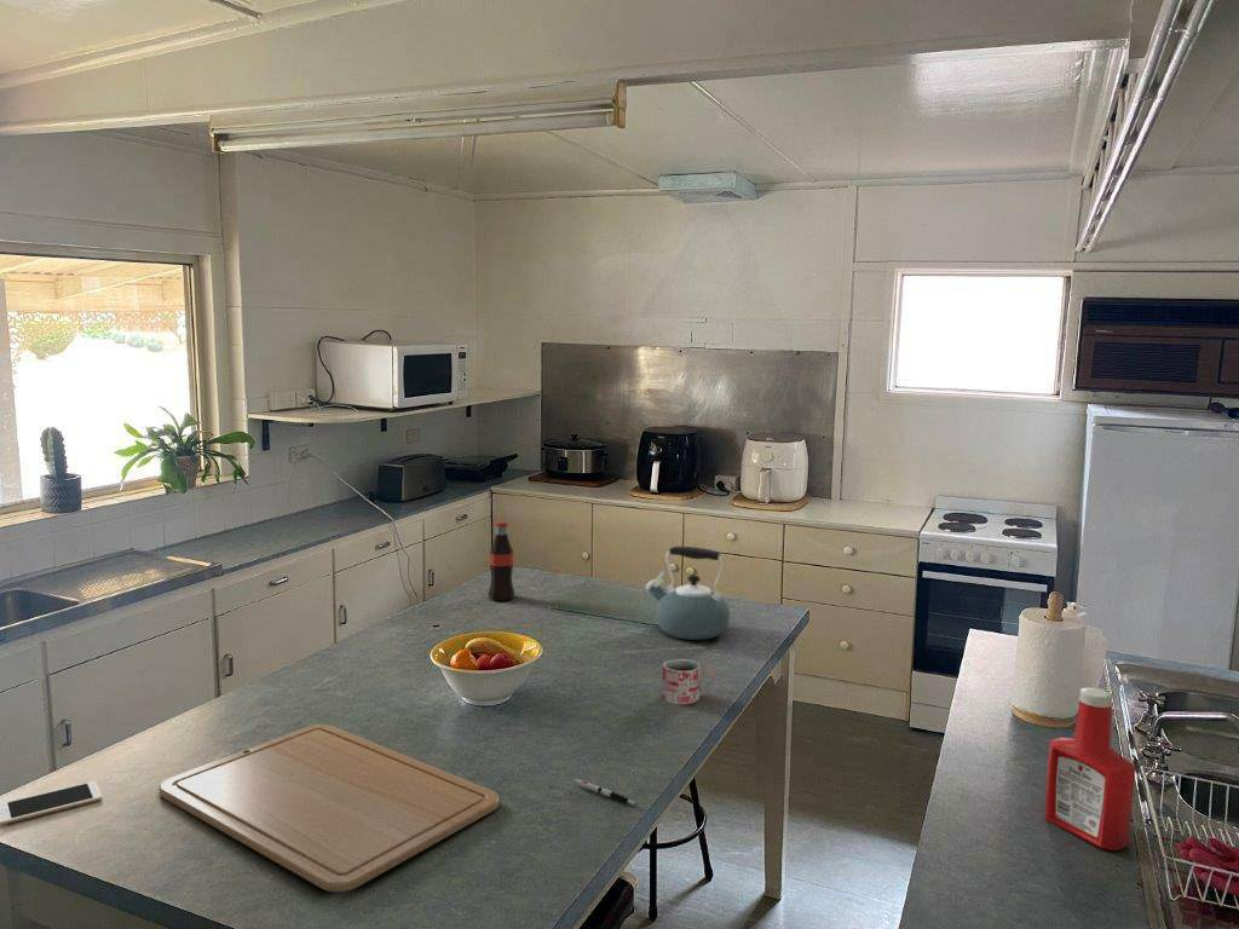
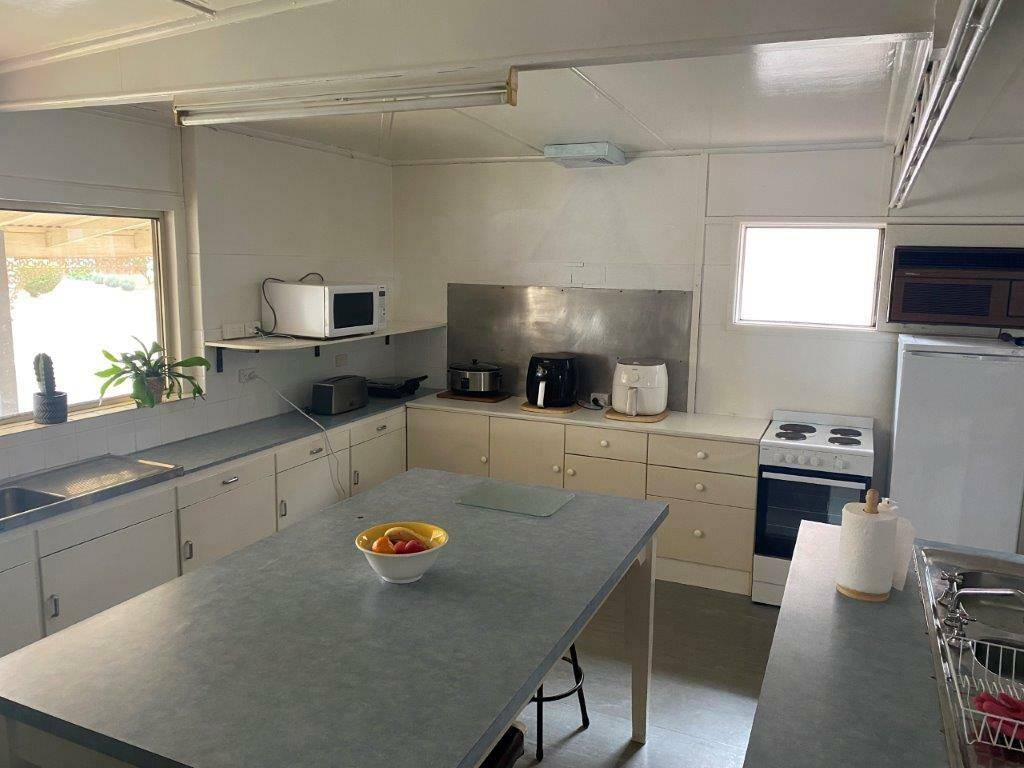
- pen [574,778,638,806]
- cell phone [0,780,103,826]
- soap bottle [1043,686,1136,852]
- chopping board [159,723,500,893]
- mug [662,658,716,705]
- kettle [645,546,731,641]
- bottle [488,520,515,602]
